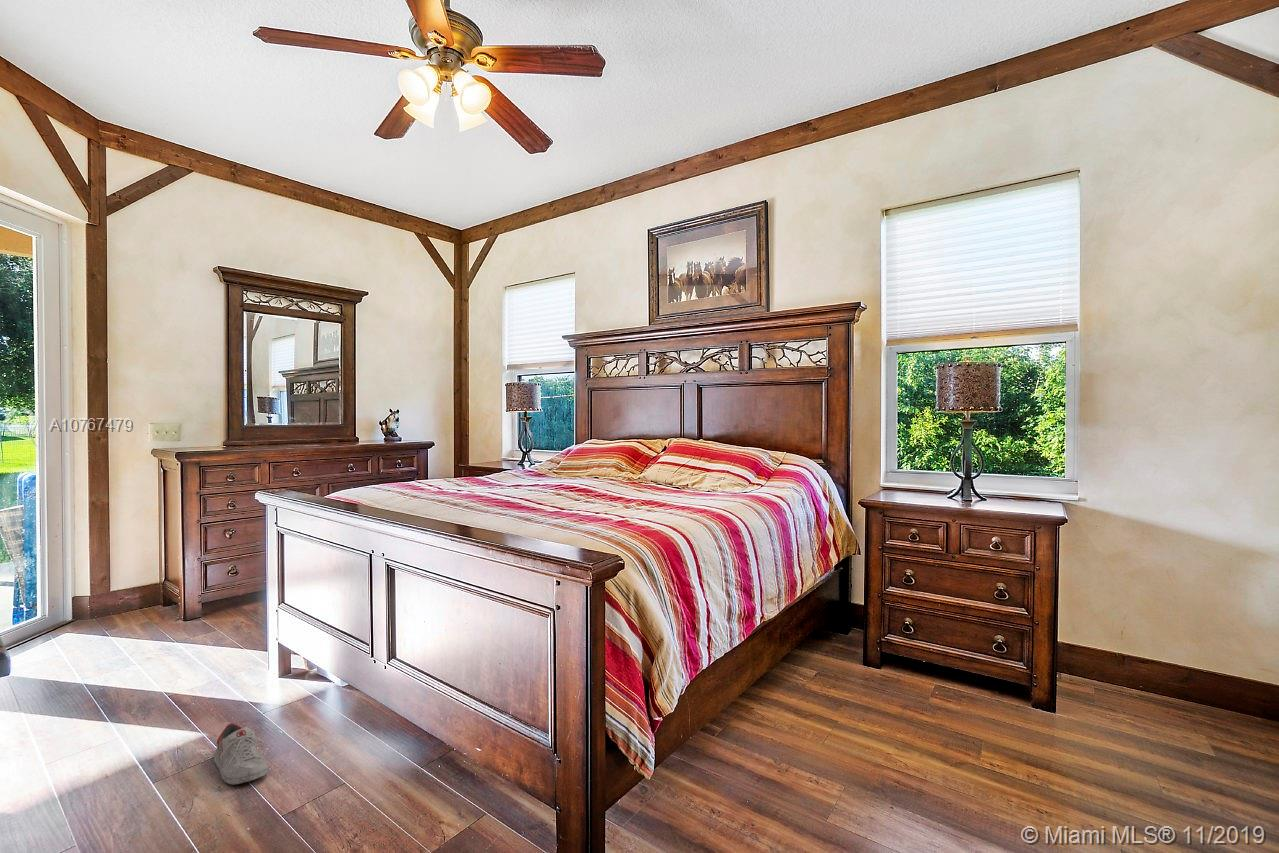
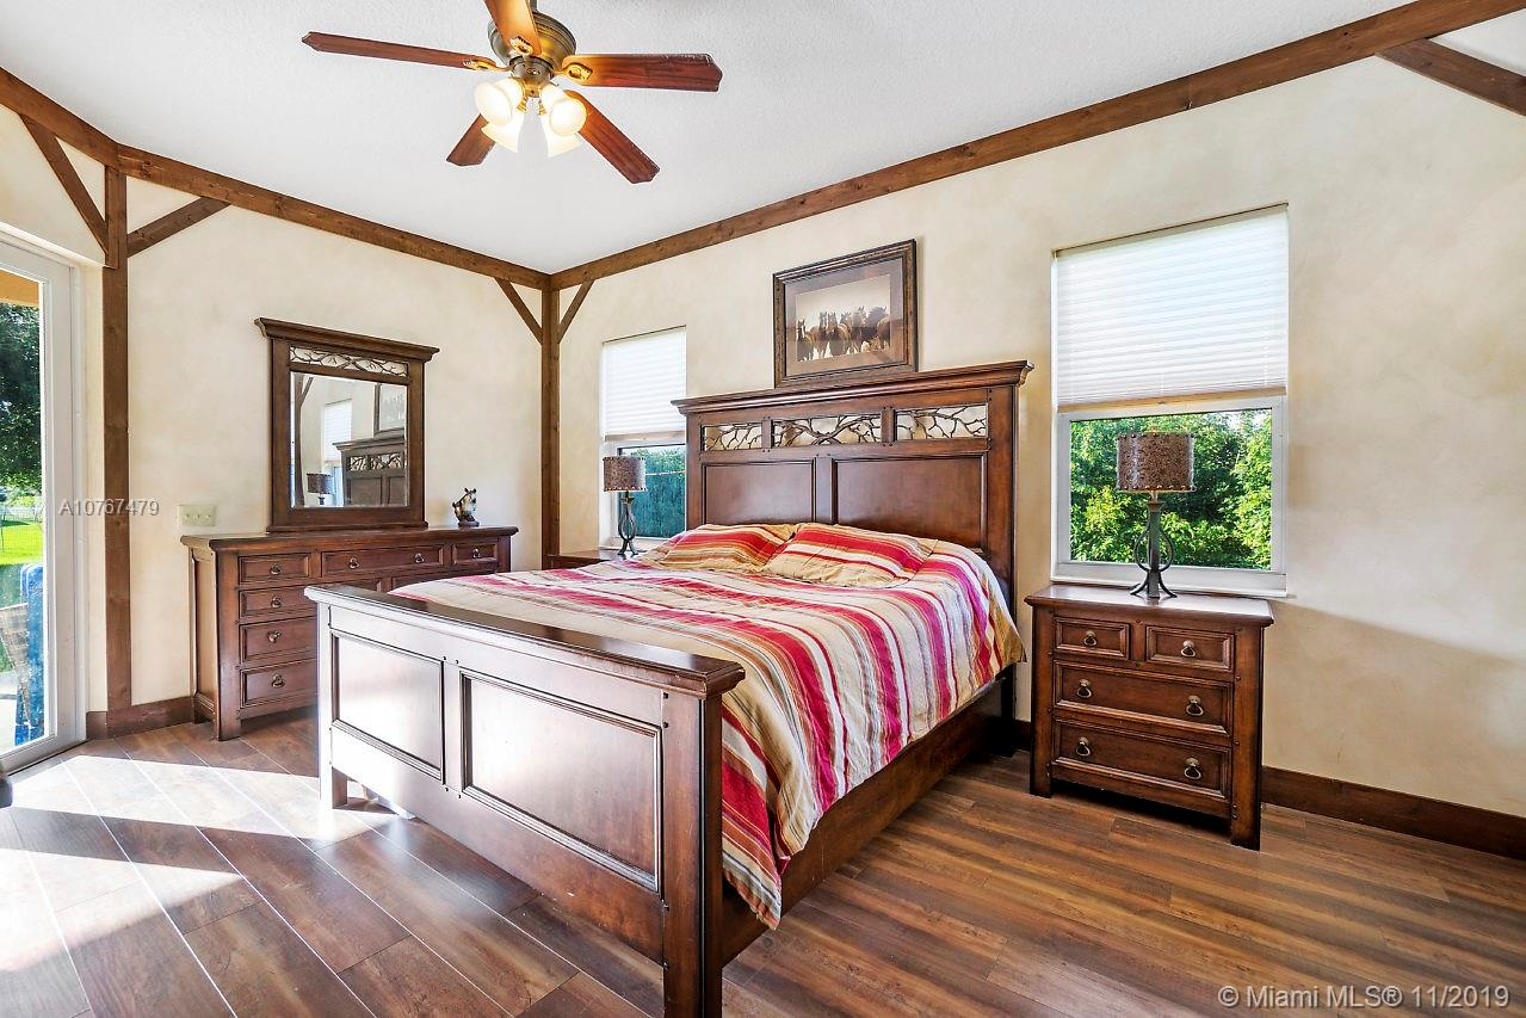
- shoe [213,722,269,786]
